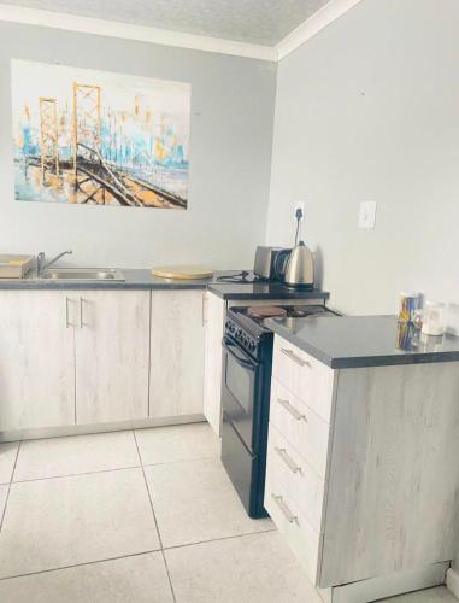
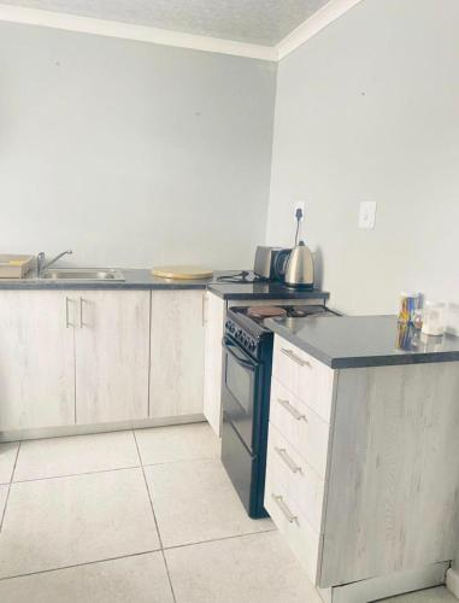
- wall art [10,58,193,211]
